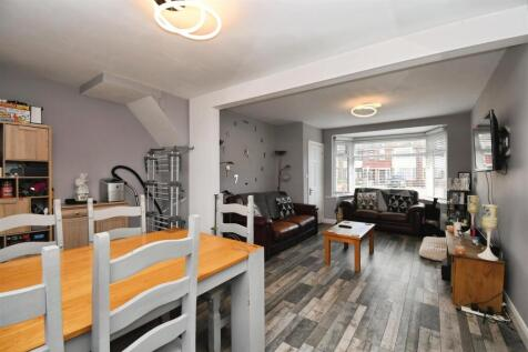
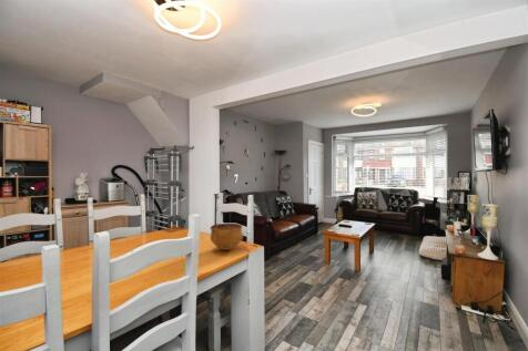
+ bowl [210,223,244,251]
